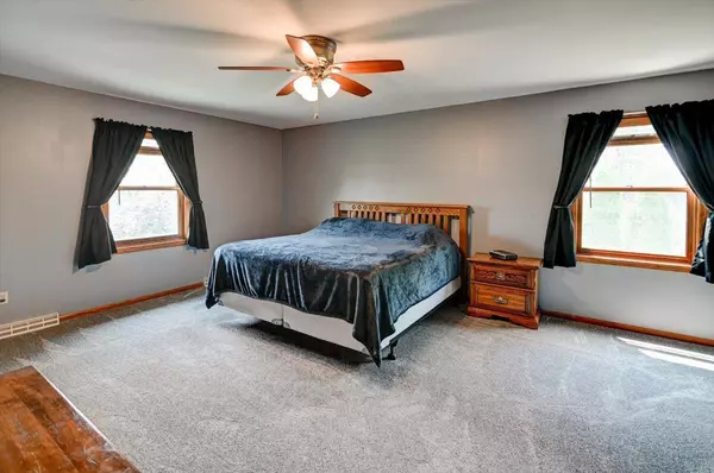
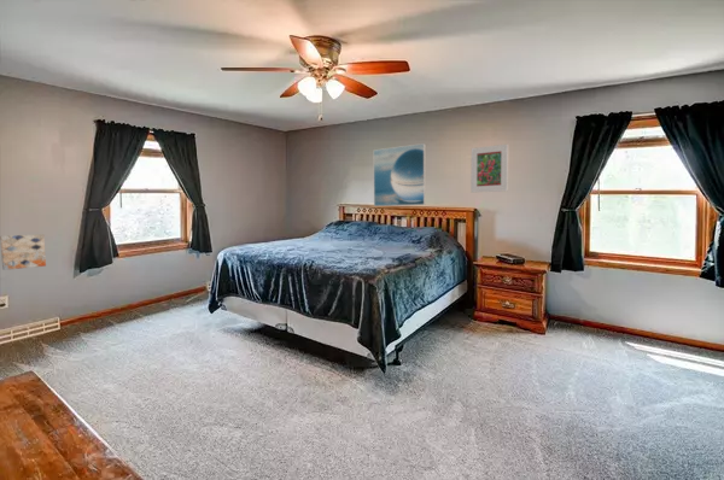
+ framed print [373,142,426,207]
+ wall art [0,233,47,271]
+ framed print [469,144,509,194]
